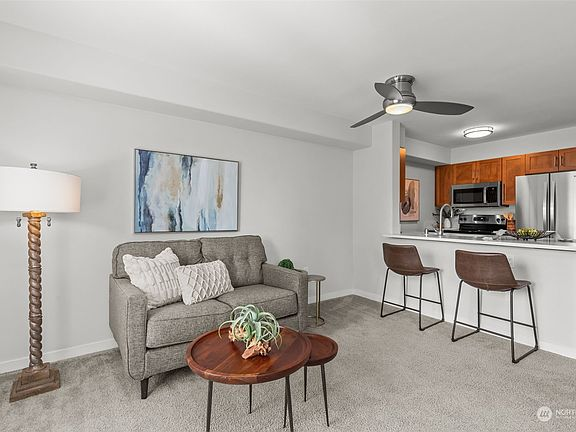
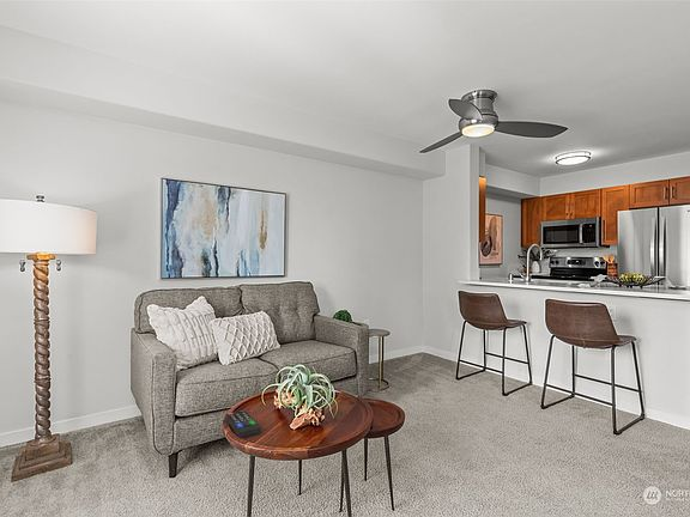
+ remote control [224,409,262,439]
